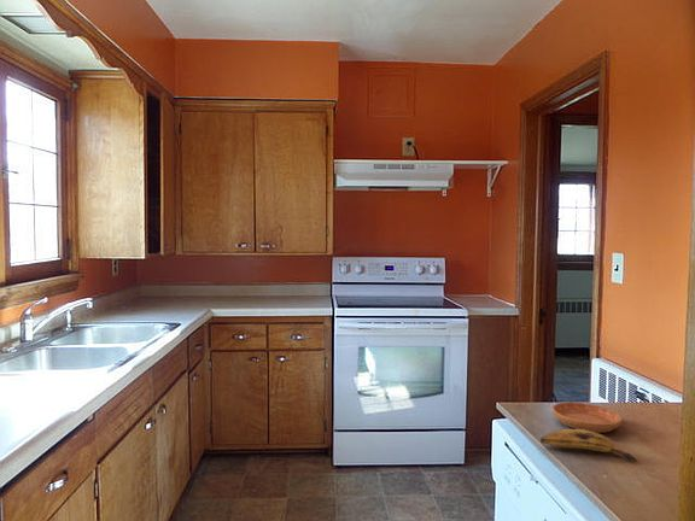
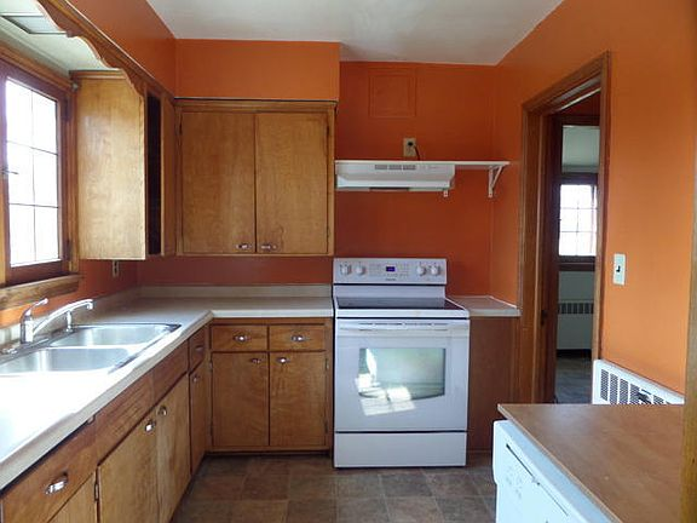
- saucer [550,400,624,434]
- banana [539,428,638,462]
